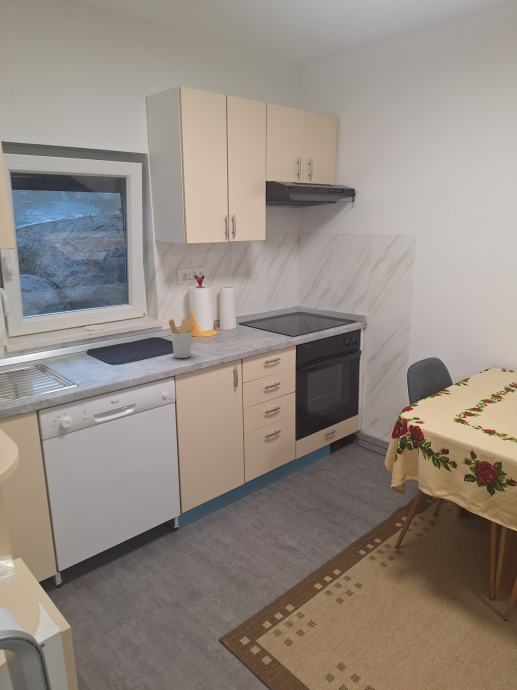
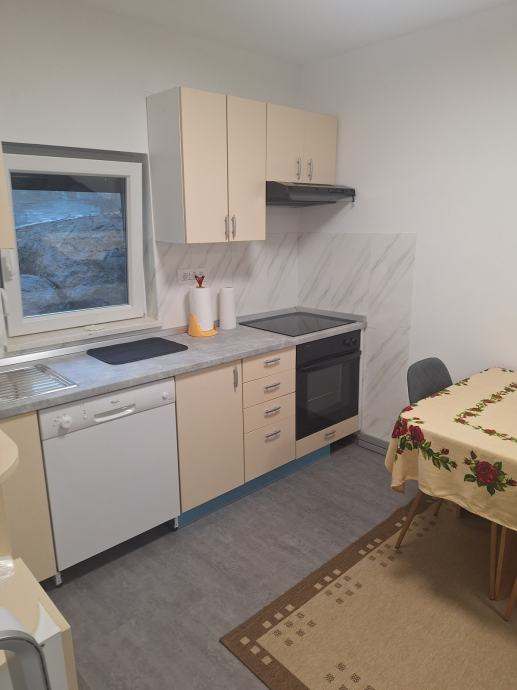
- utensil holder [168,318,196,359]
